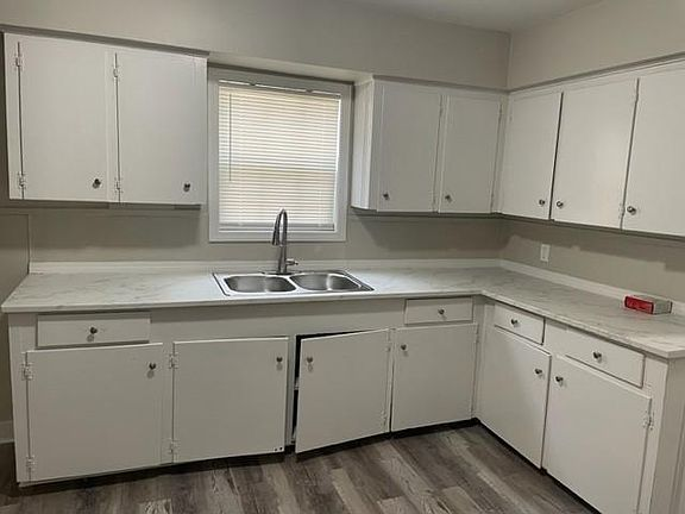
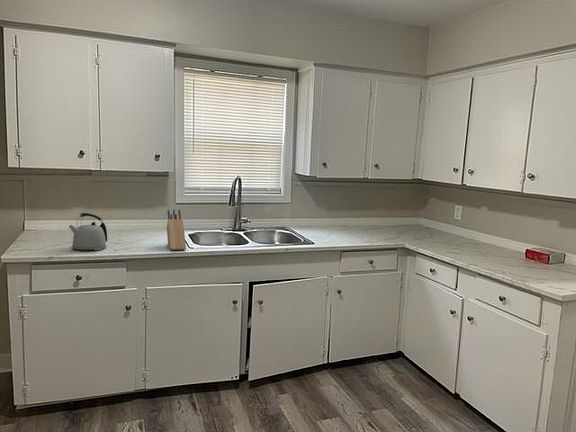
+ kettle [68,212,108,251]
+ knife block [166,208,187,251]
